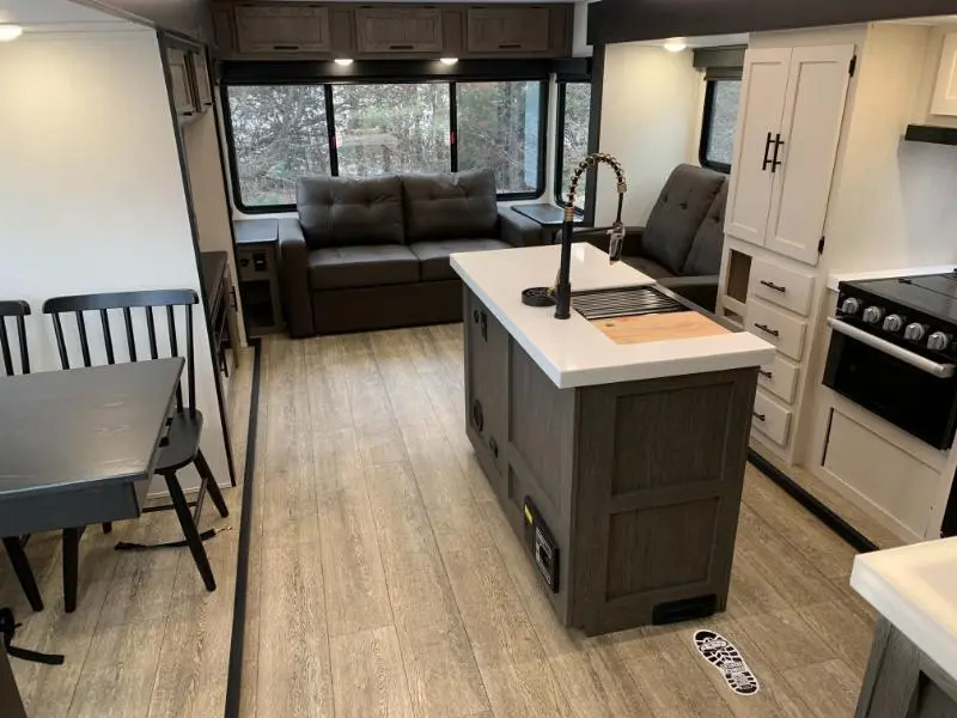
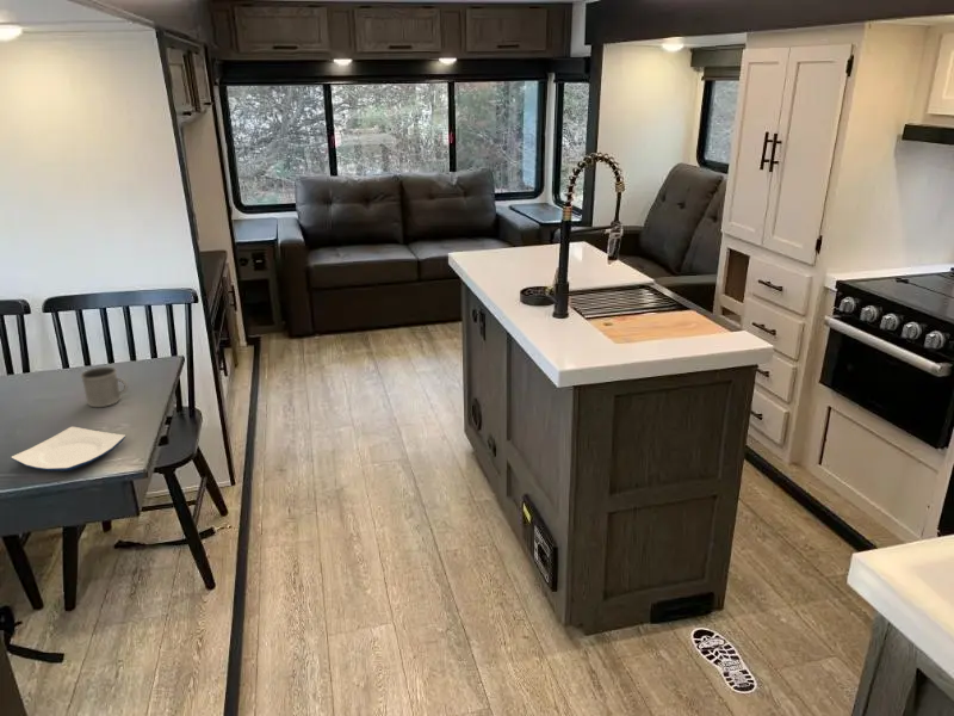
+ plate [11,426,126,471]
+ mug [80,366,129,408]
